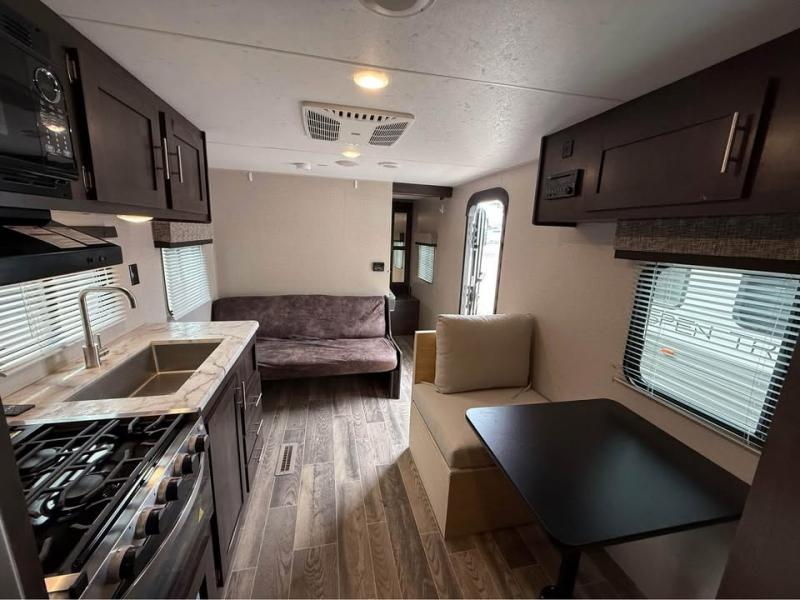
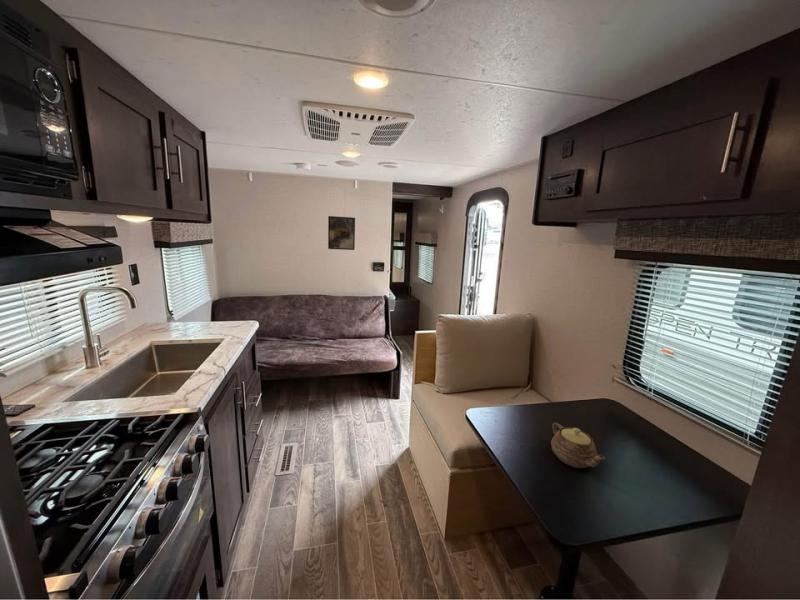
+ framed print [327,215,356,251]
+ teapot [550,422,607,469]
